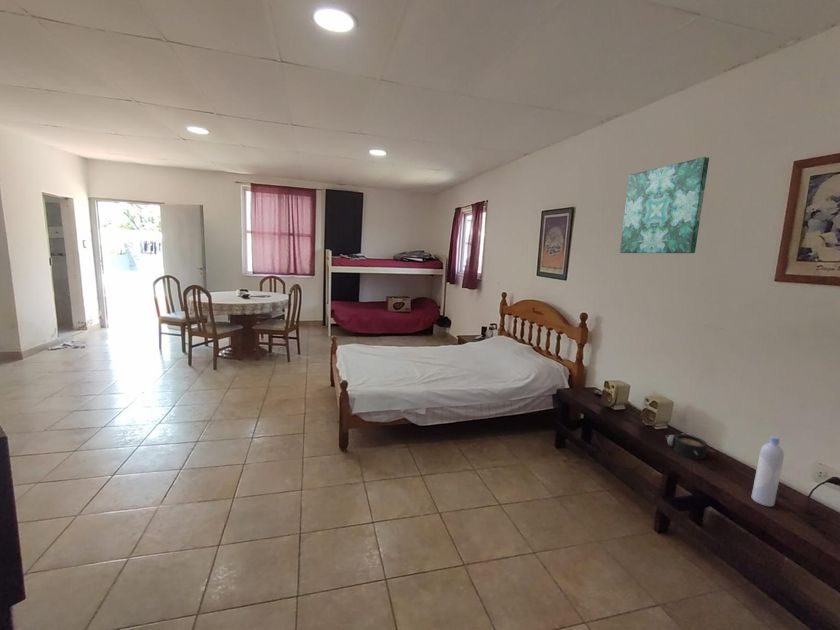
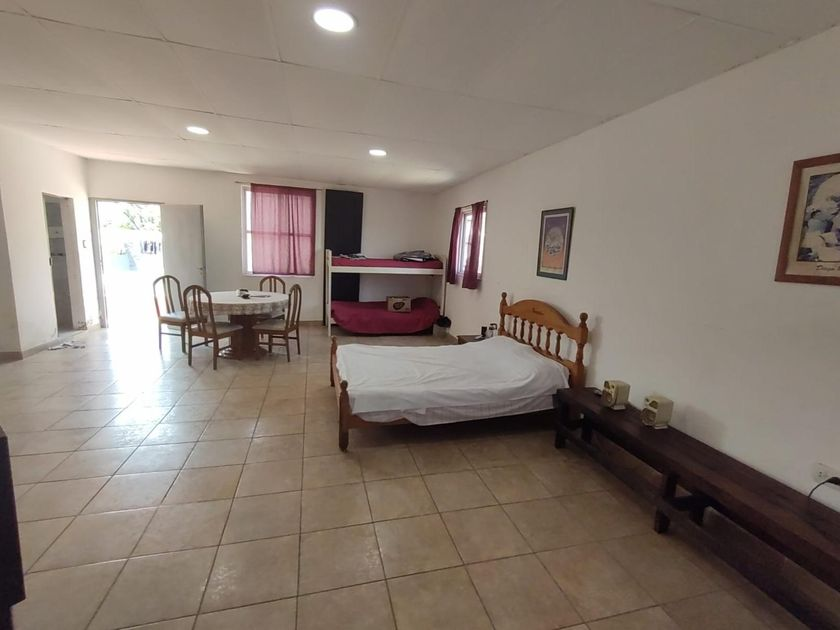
- alarm clock [665,433,715,460]
- wall art [619,156,710,254]
- bottle [751,435,785,507]
